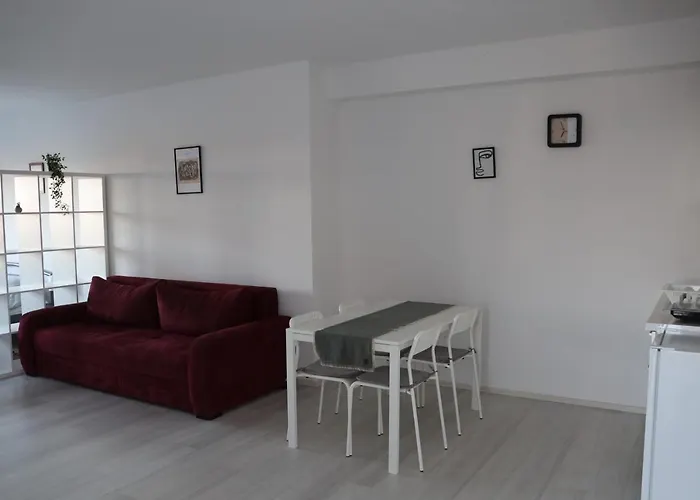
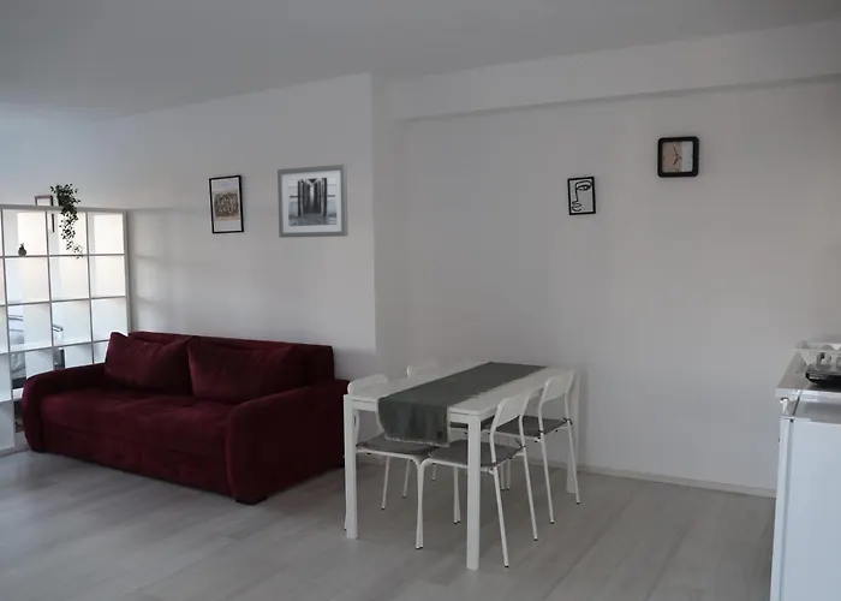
+ wall art [276,163,350,239]
